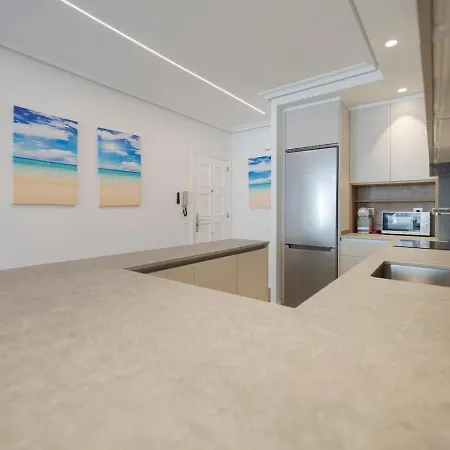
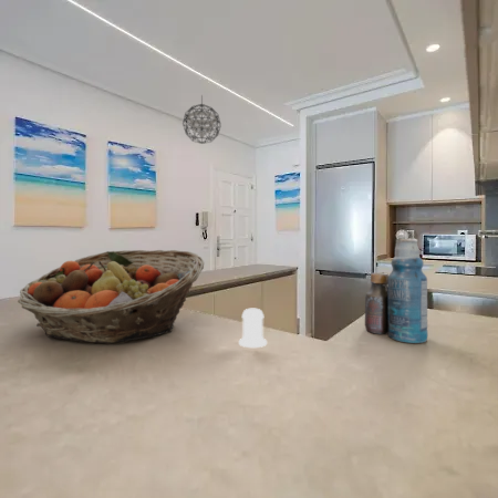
+ bottle [364,237,428,344]
+ salt shaker [238,308,268,349]
+ fruit basket [17,249,205,344]
+ pendant light [181,94,222,145]
